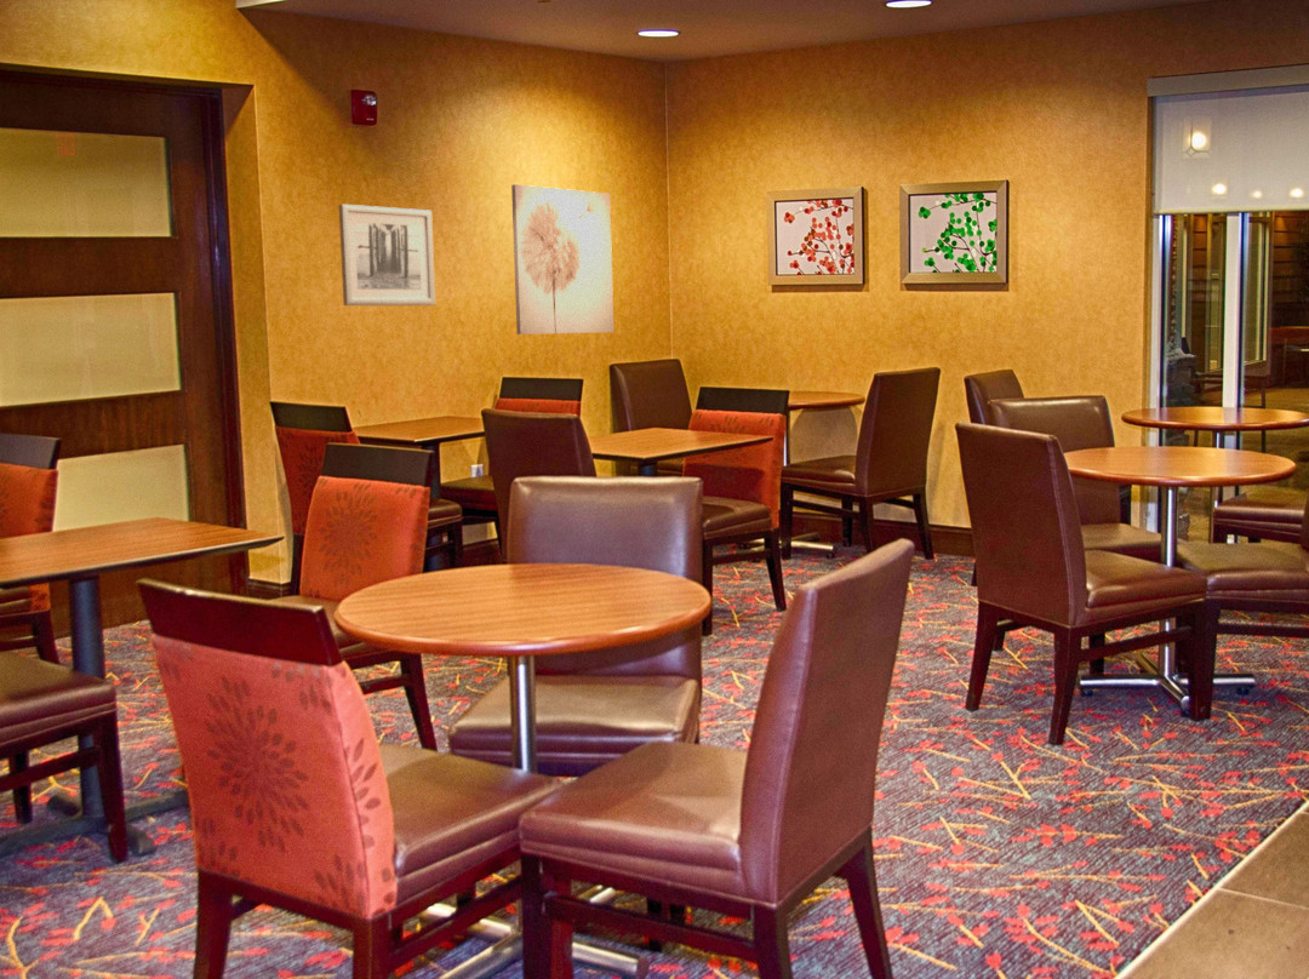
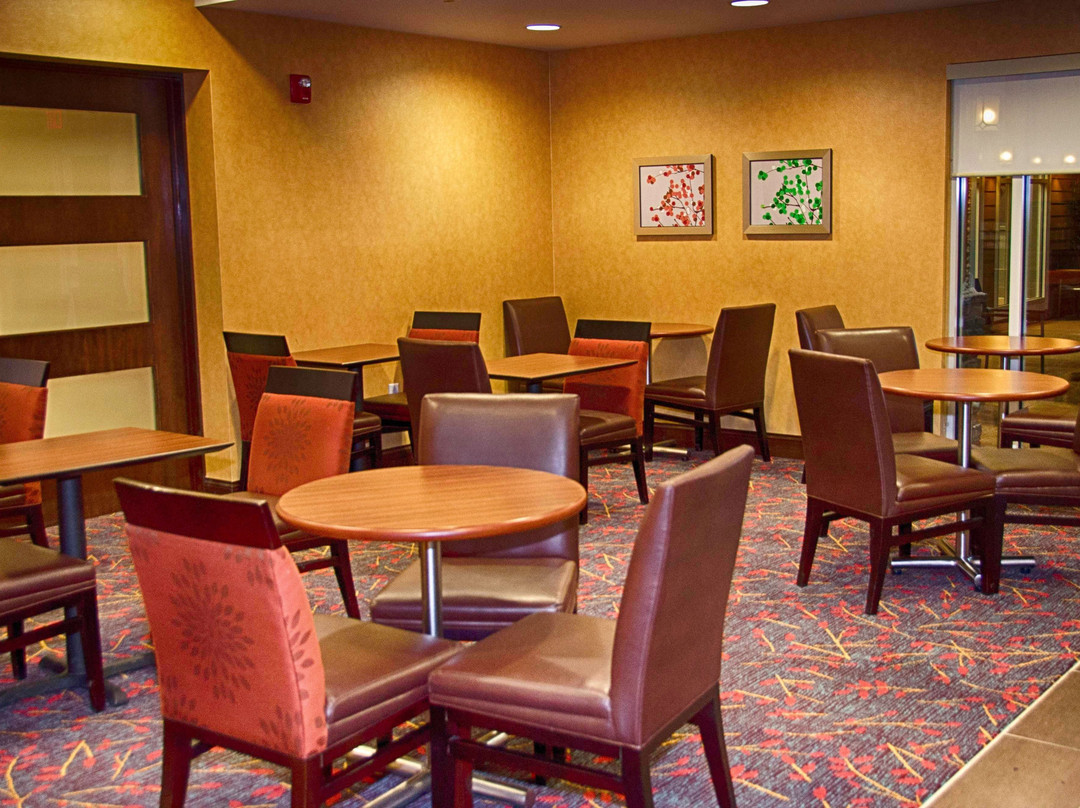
- wall art [510,183,615,336]
- wall art [338,204,436,307]
